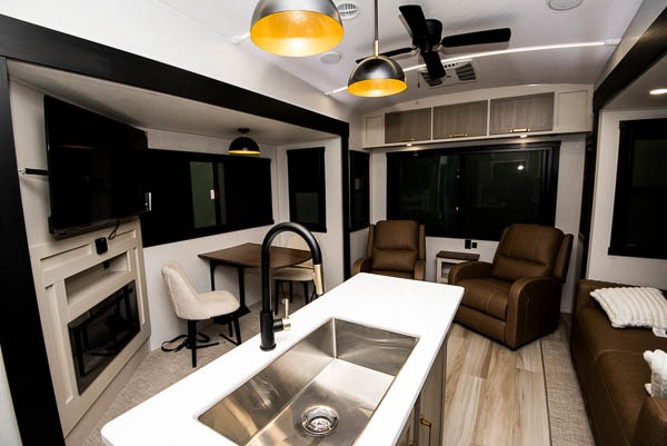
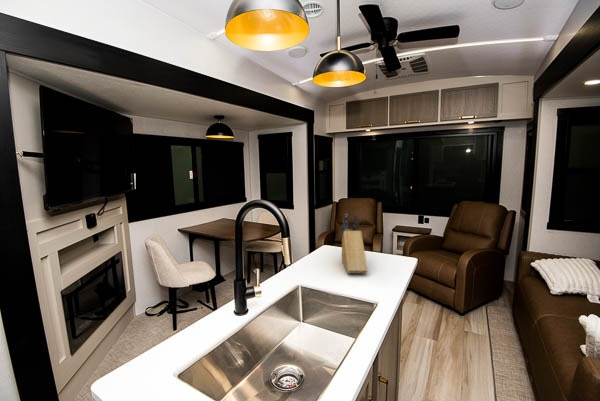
+ knife block [340,213,368,274]
